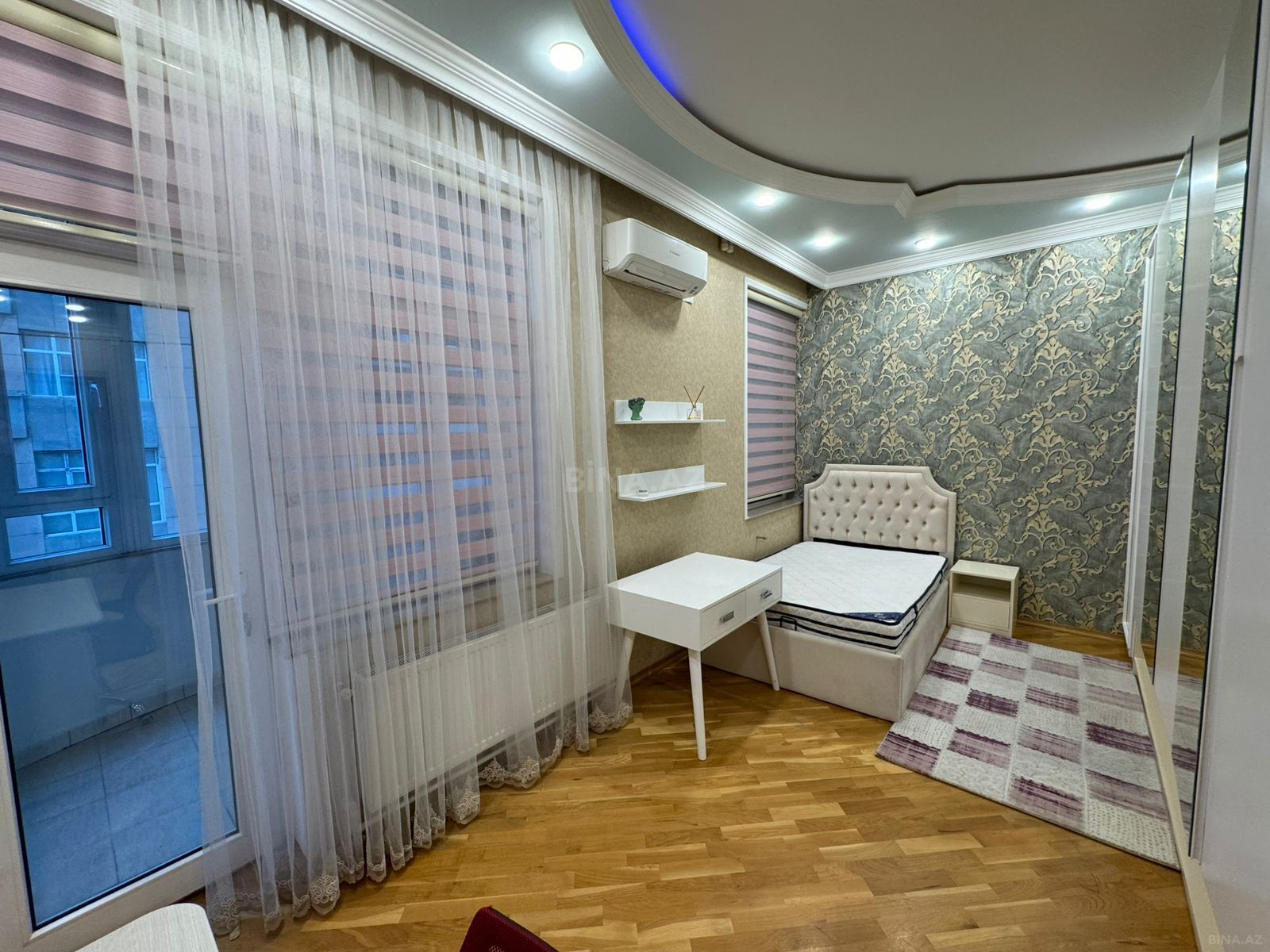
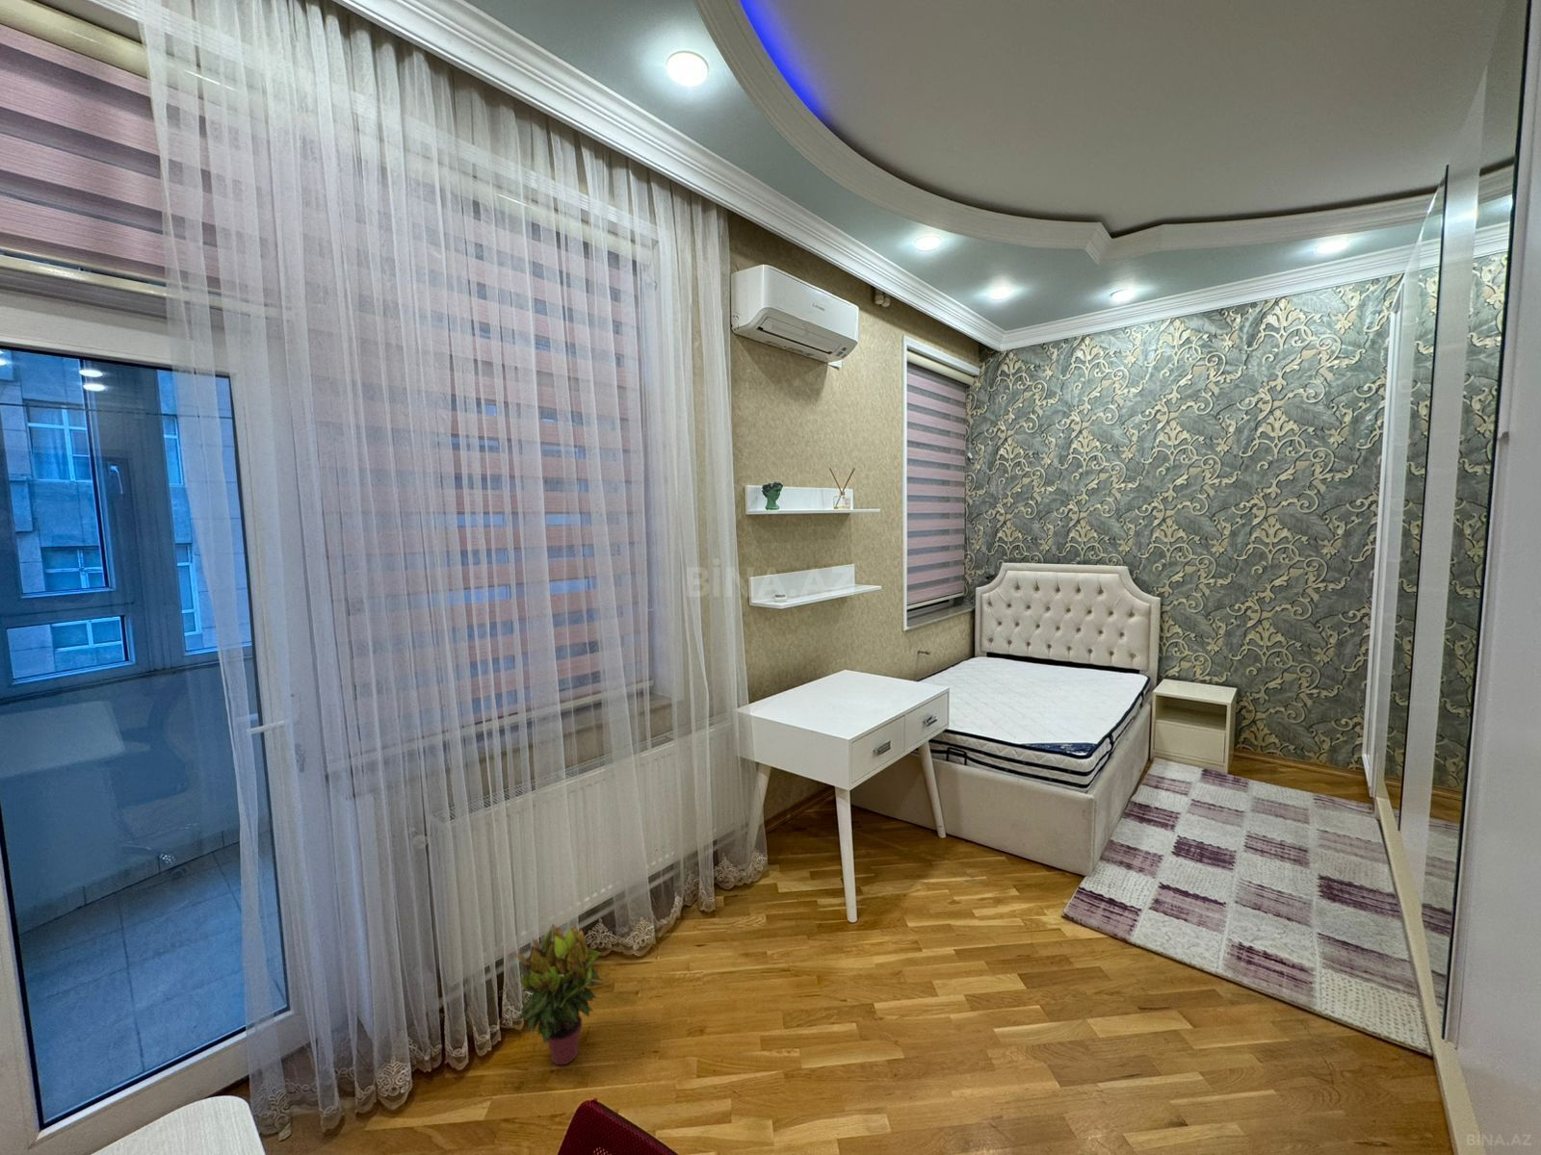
+ potted plant [513,923,607,1065]
